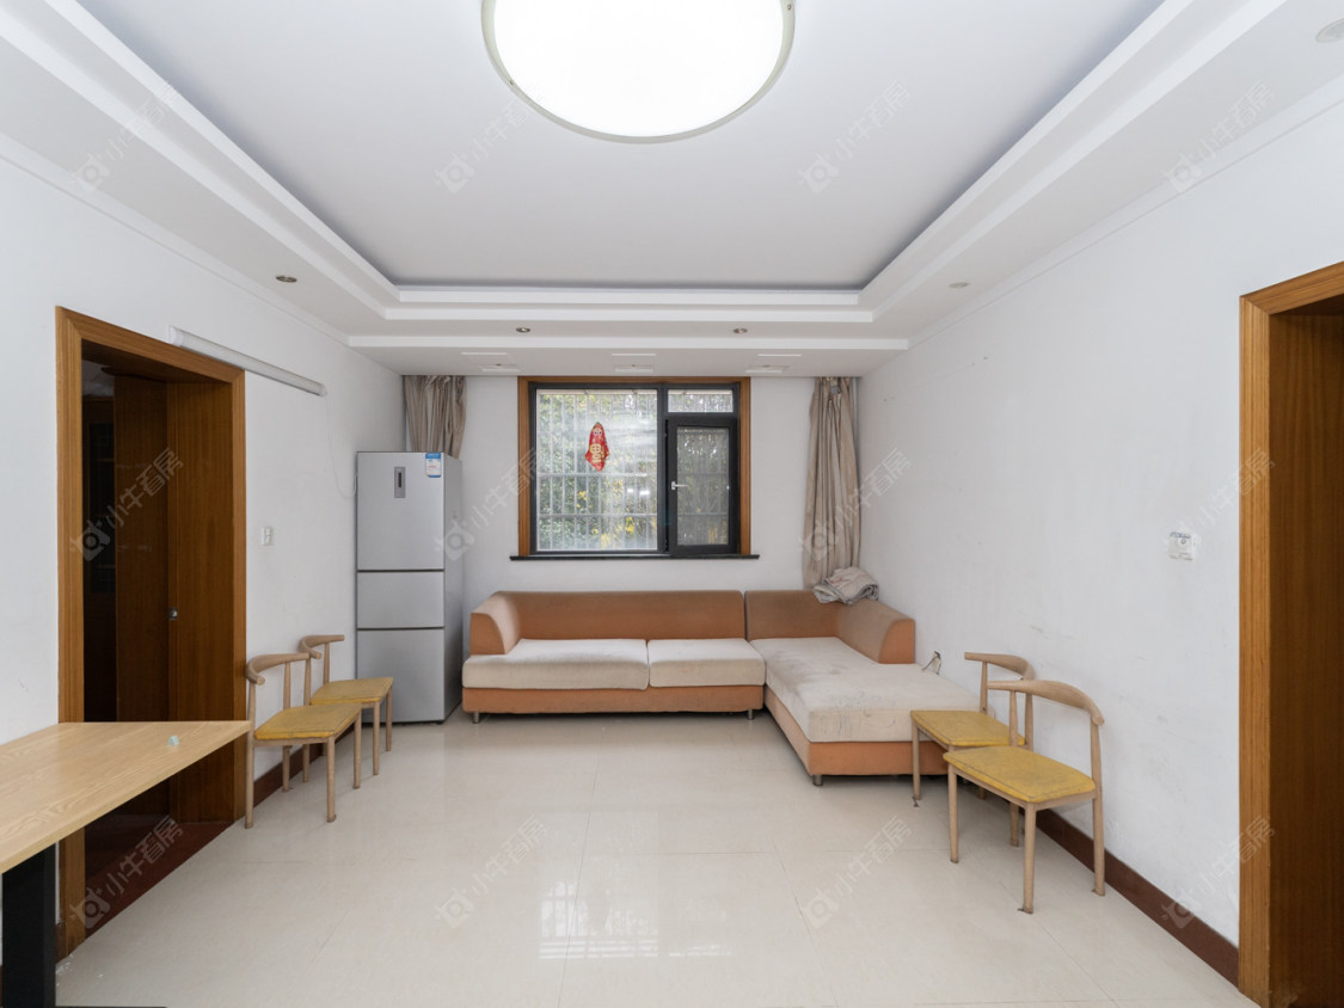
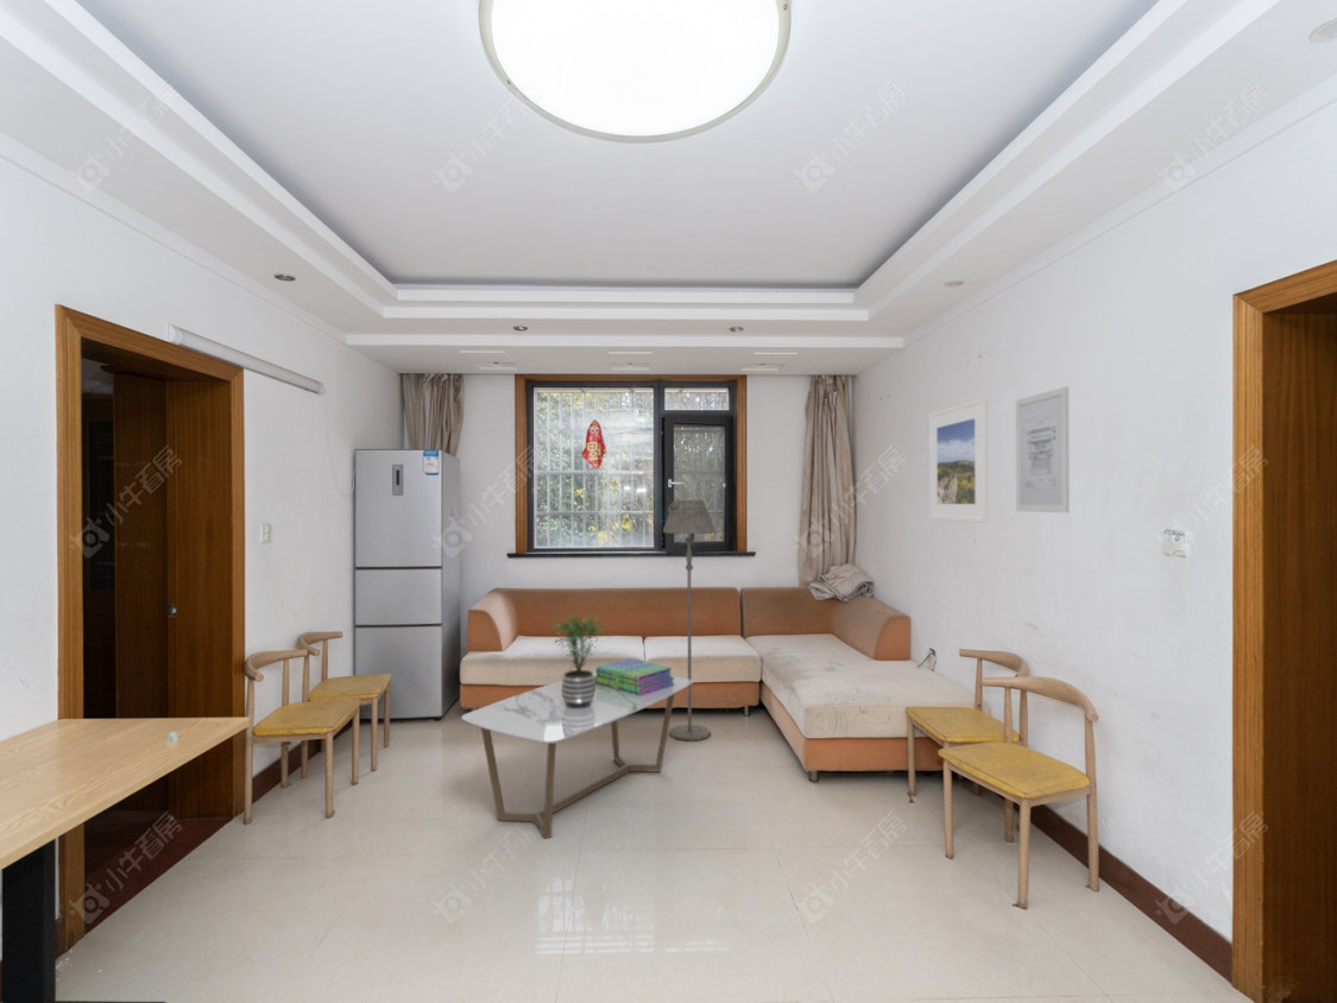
+ coffee table [460,670,694,839]
+ wall art [1015,385,1071,513]
+ floor lamp [662,499,717,742]
+ potted plant [549,612,612,708]
+ stack of books [594,657,674,695]
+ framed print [928,396,989,524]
